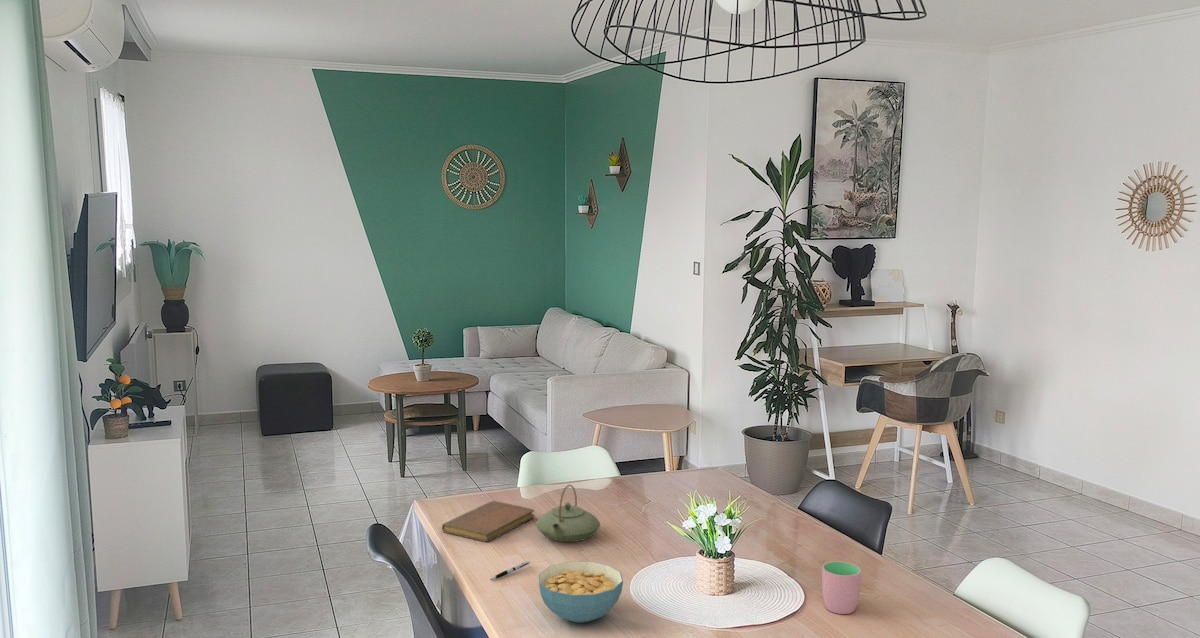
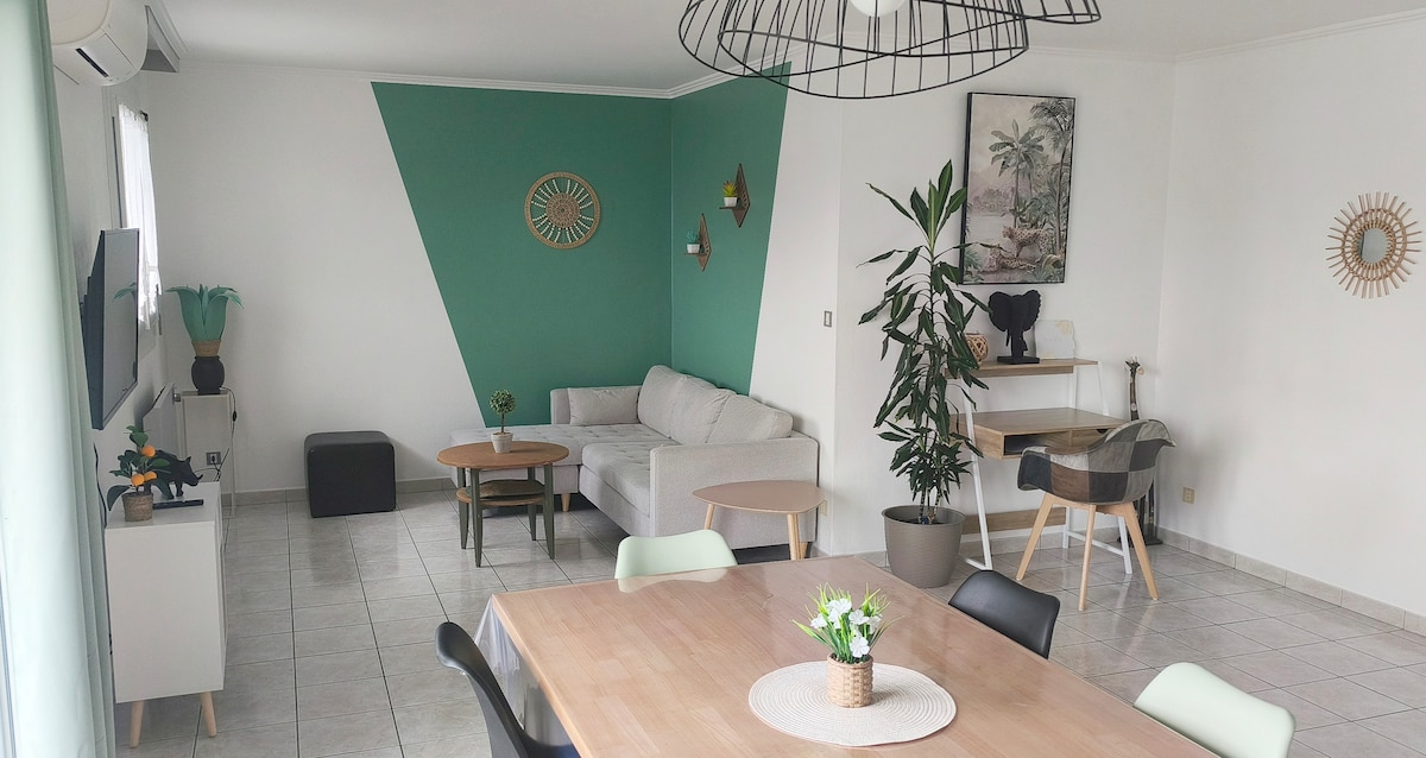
- pen [489,560,531,581]
- notebook [441,500,536,543]
- cereal bowl [538,560,624,624]
- teapot [535,484,601,543]
- cup [821,560,862,615]
